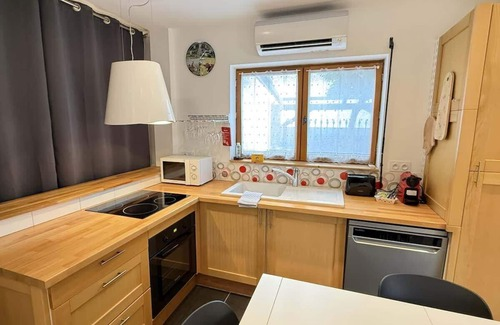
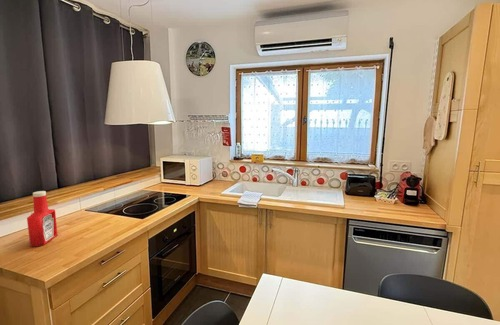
+ soap bottle [26,190,59,248]
